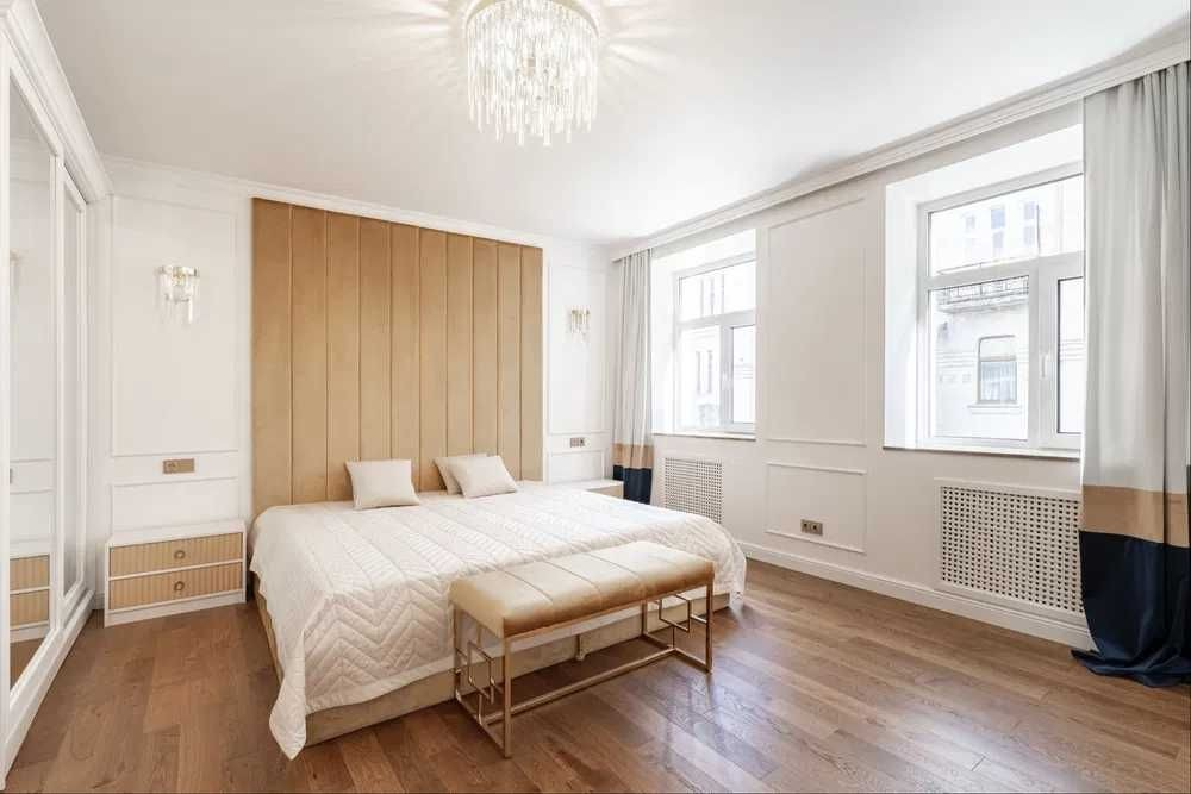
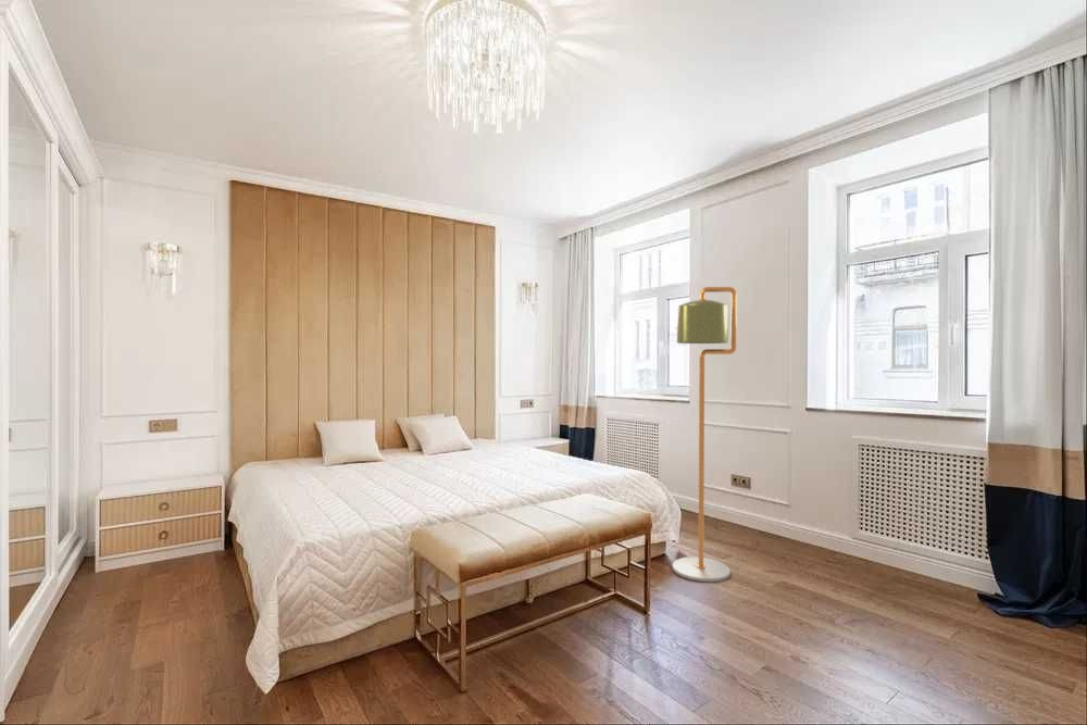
+ floor lamp [672,286,738,584]
